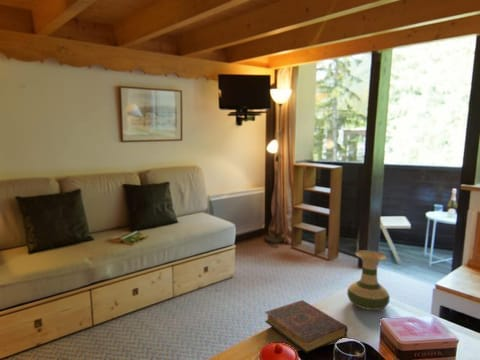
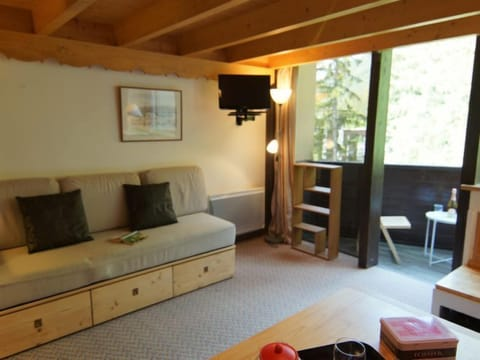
- book [264,299,349,354]
- vase [346,249,391,311]
